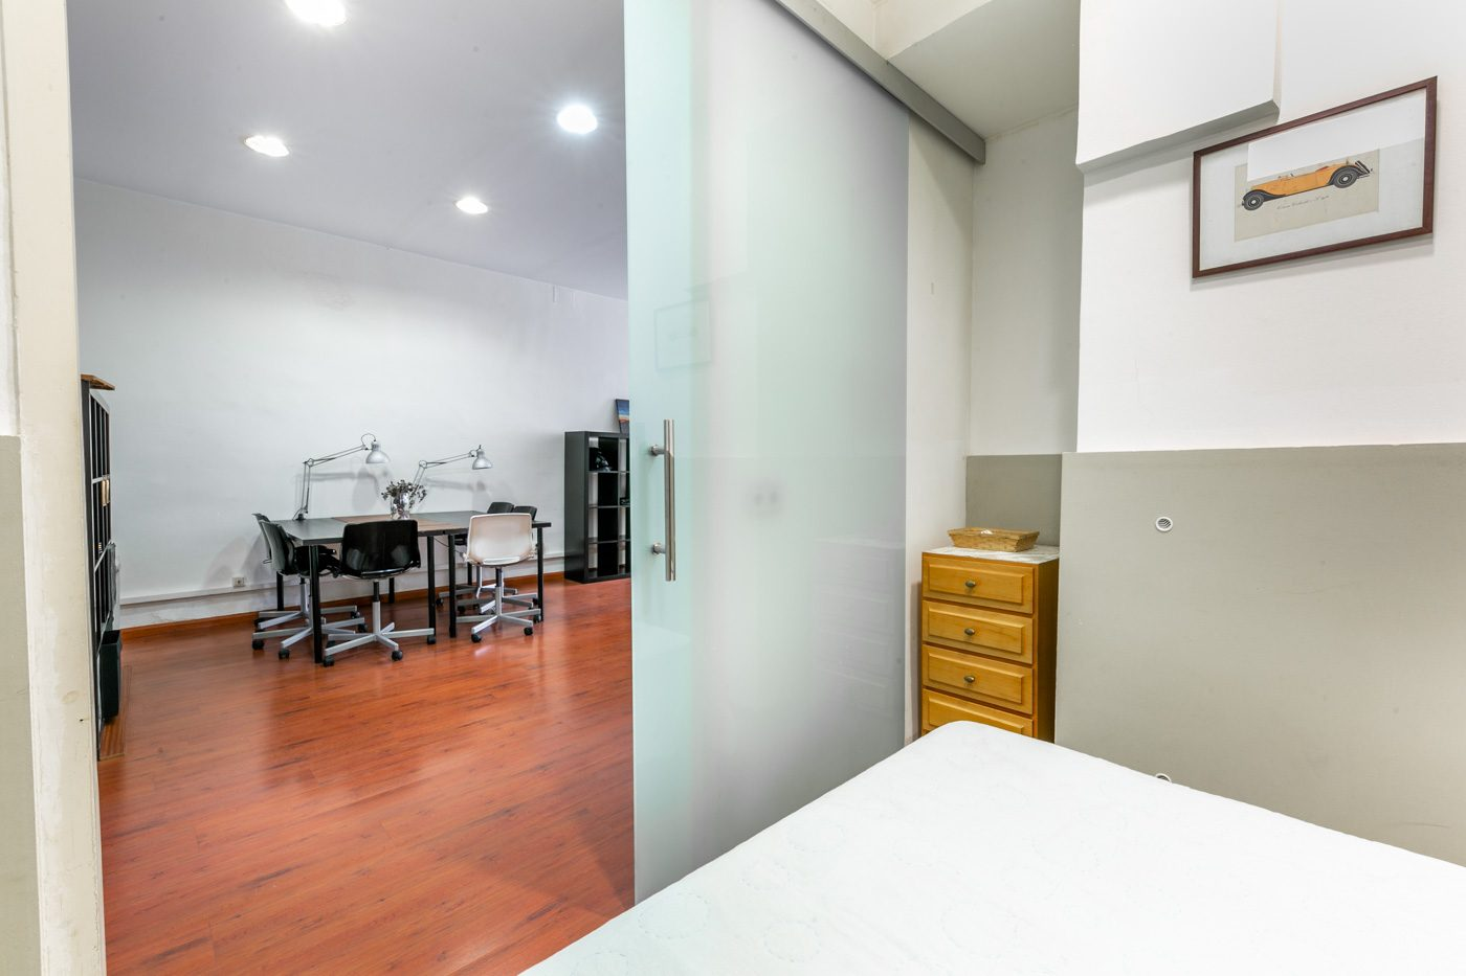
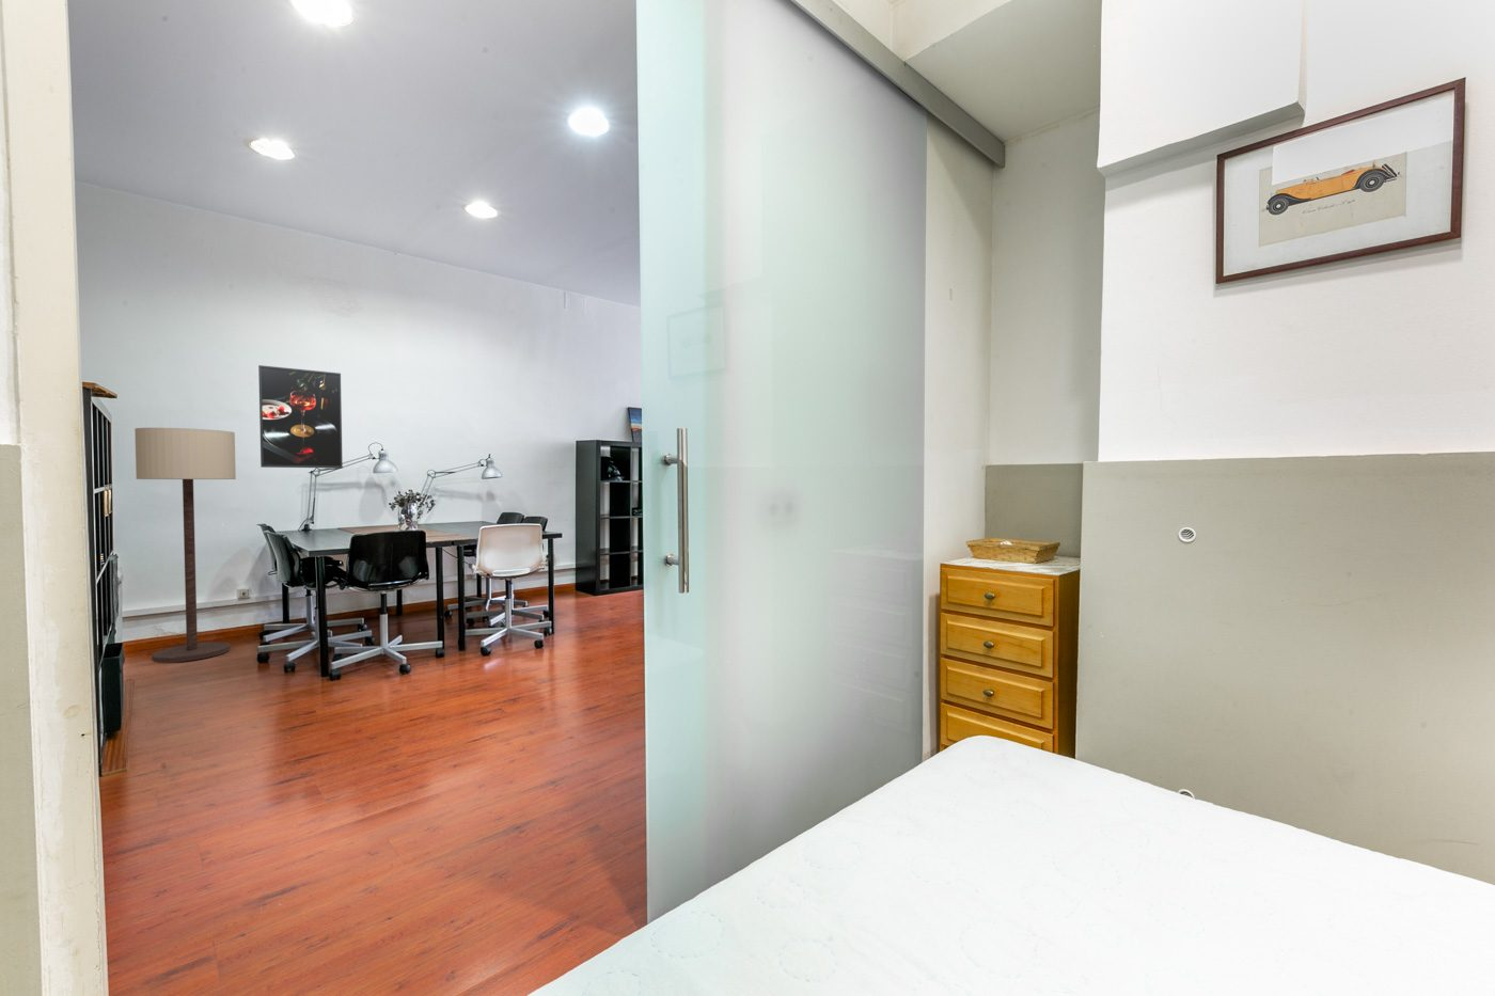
+ floor lamp [133,427,237,664]
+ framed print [258,363,343,469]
